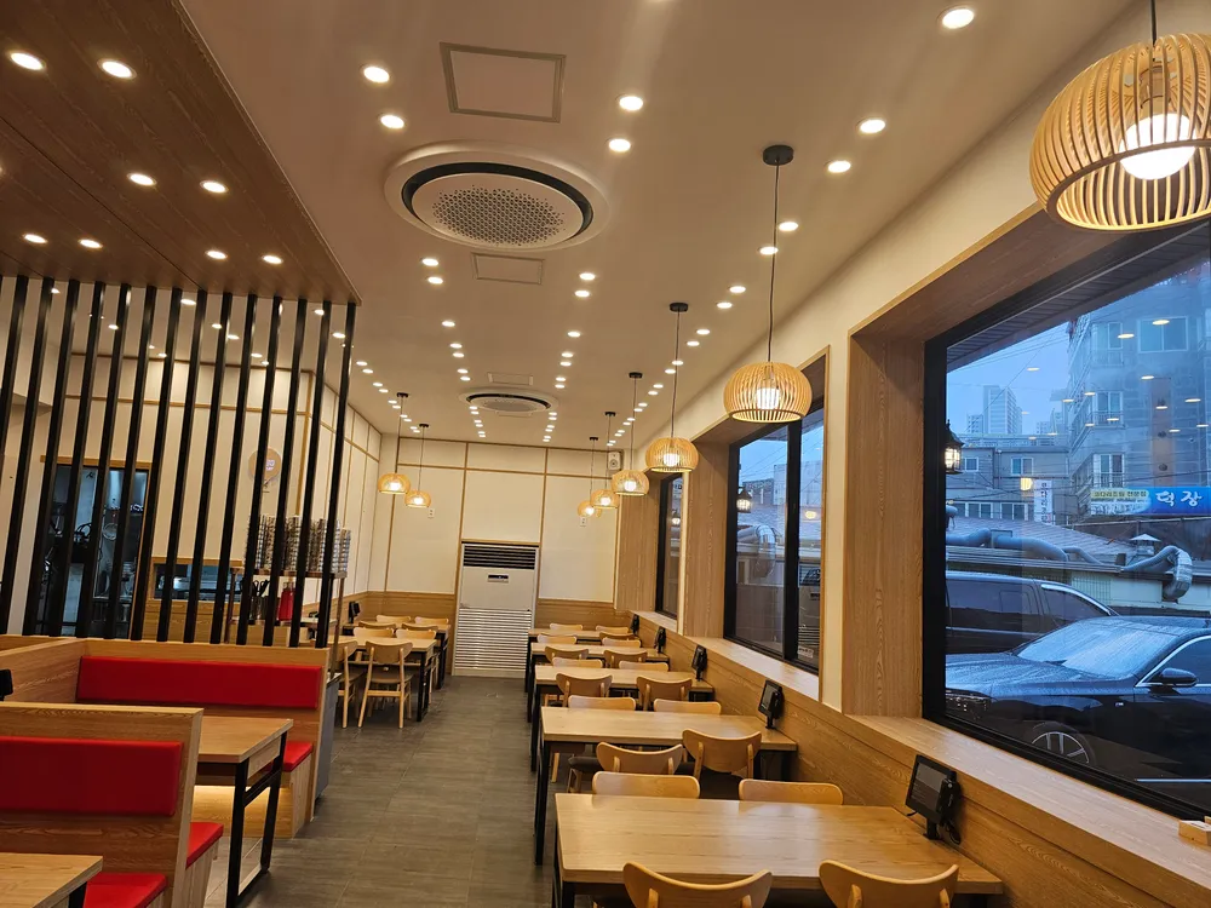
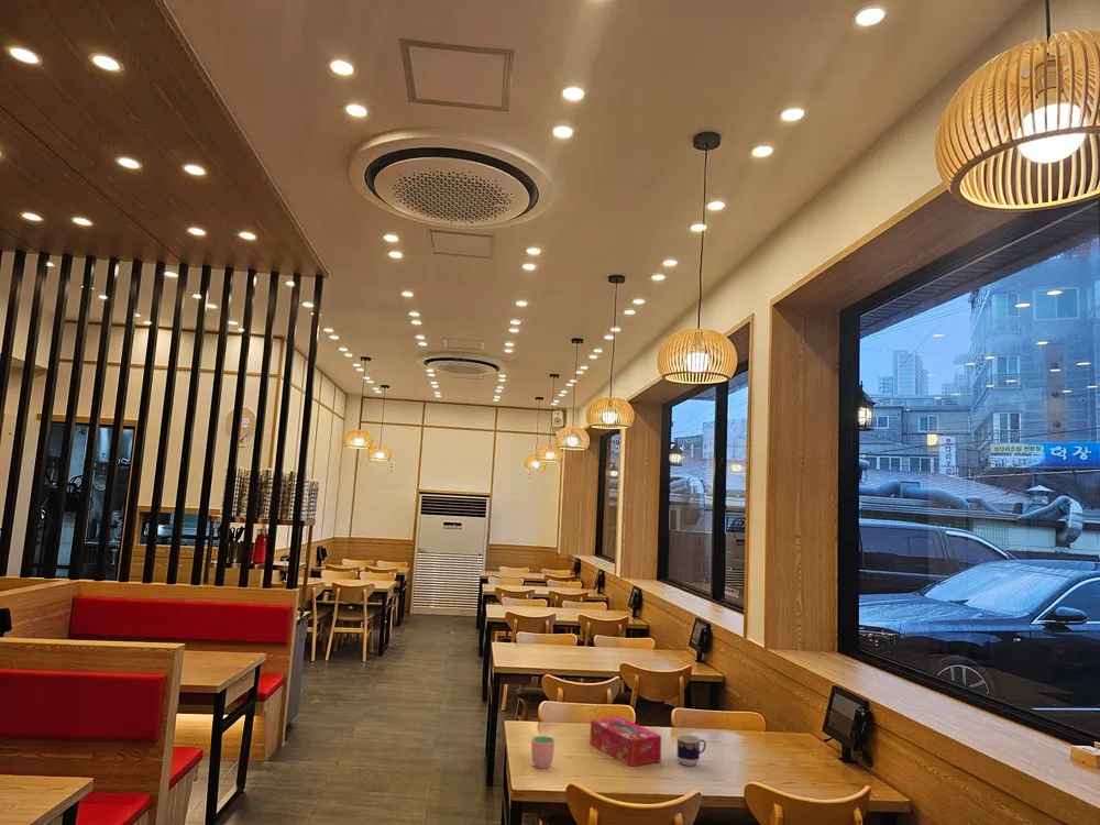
+ cup [675,733,707,767]
+ cup [530,735,556,770]
+ tissue box [588,715,662,768]
